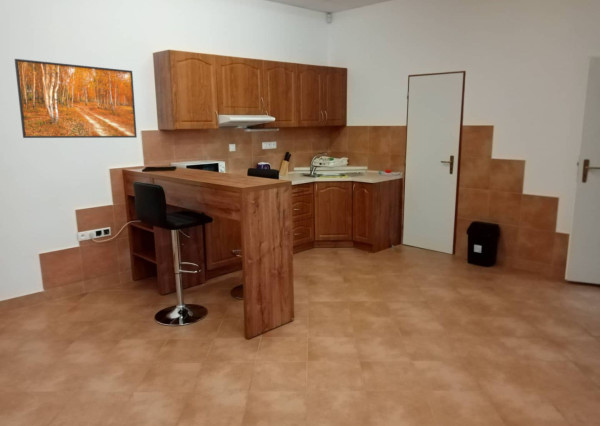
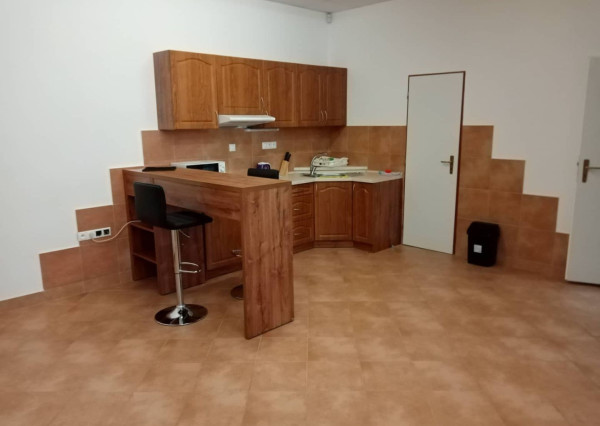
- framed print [14,58,138,139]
